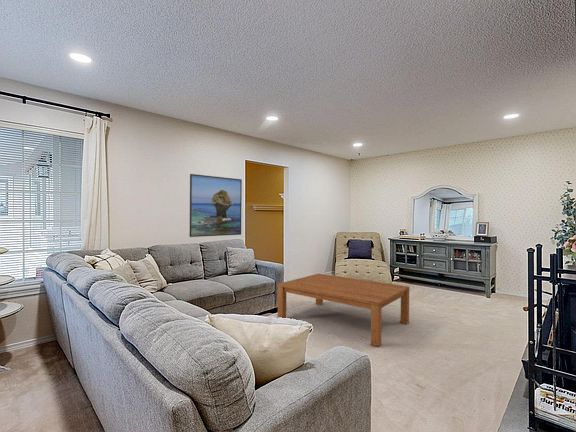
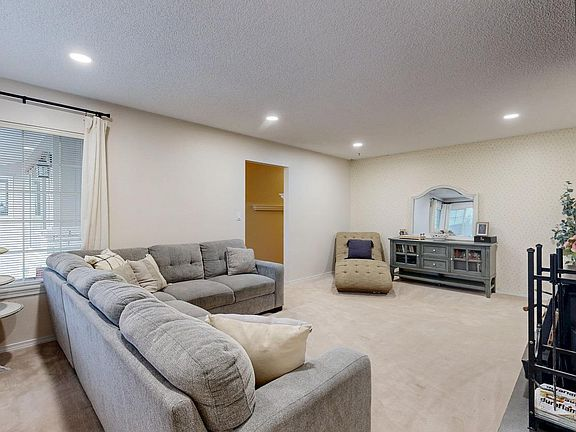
- coffee table [277,273,411,348]
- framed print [188,173,243,238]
